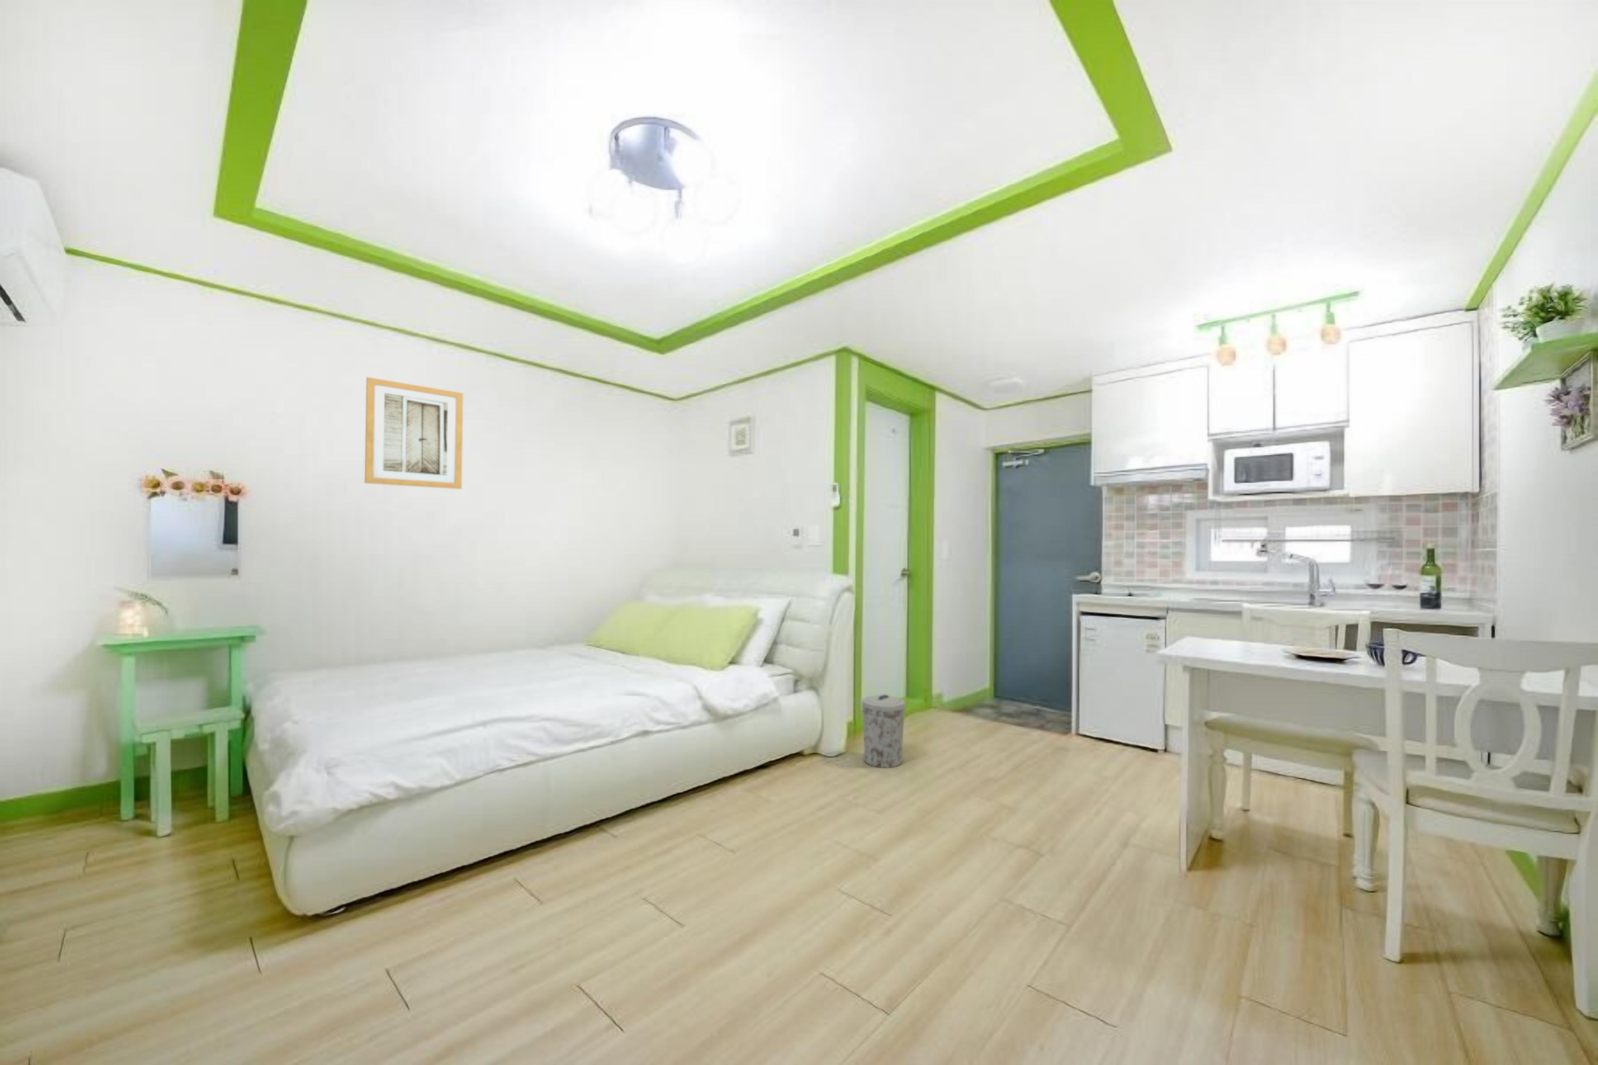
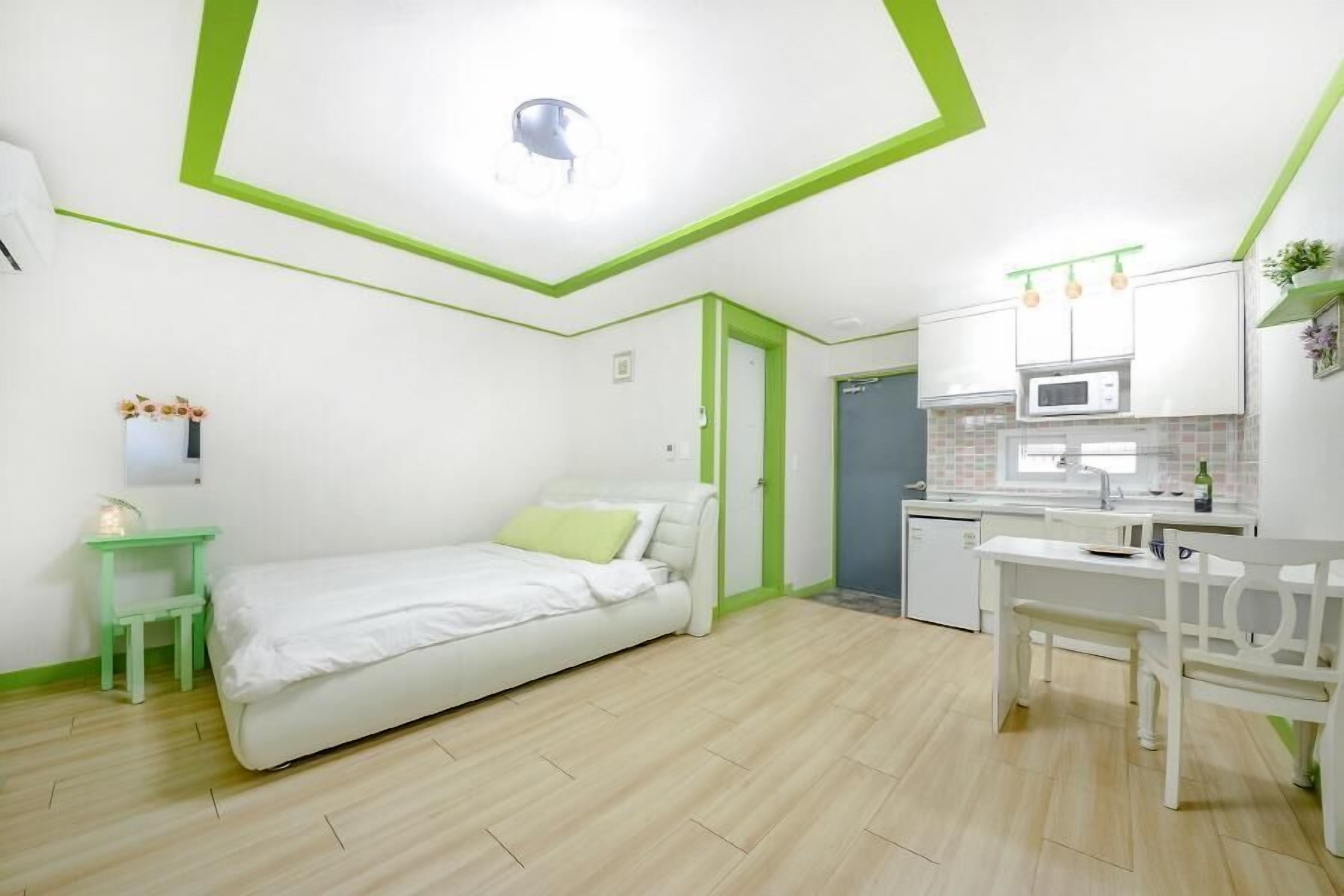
- wall art [365,377,464,490]
- trash can [861,694,906,768]
